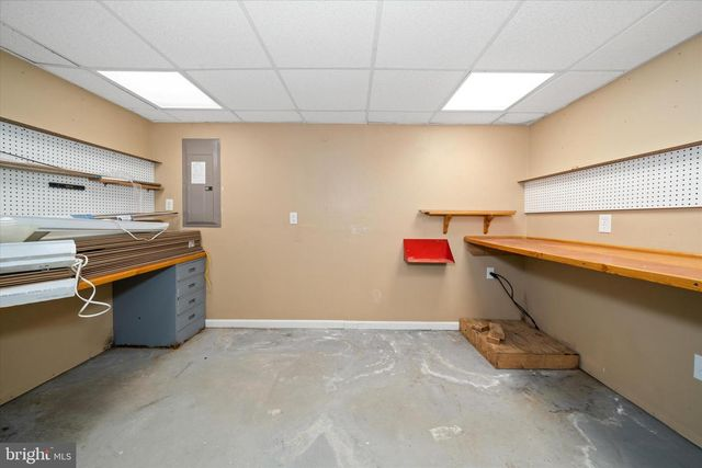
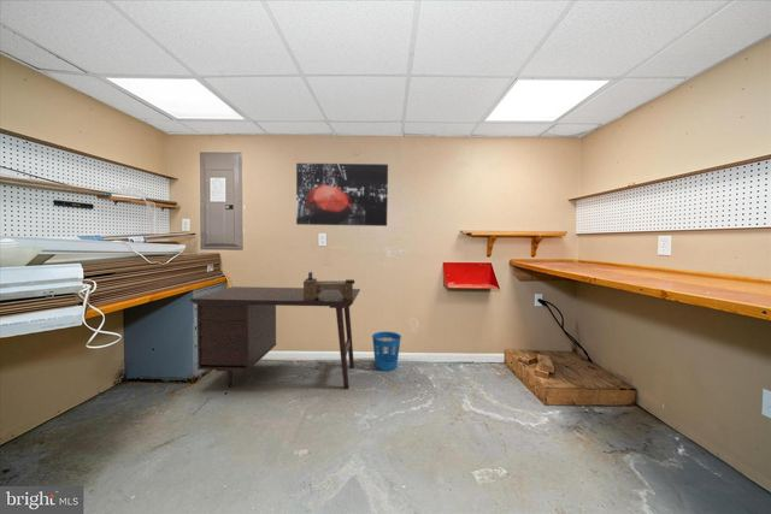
+ desk [189,285,361,390]
+ wastebasket [371,331,402,372]
+ bench vise [302,271,355,301]
+ wall art [295,163,389,228]
